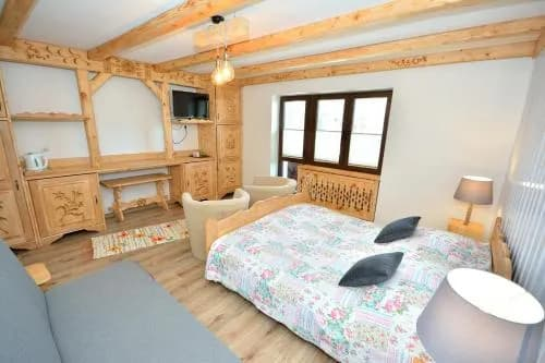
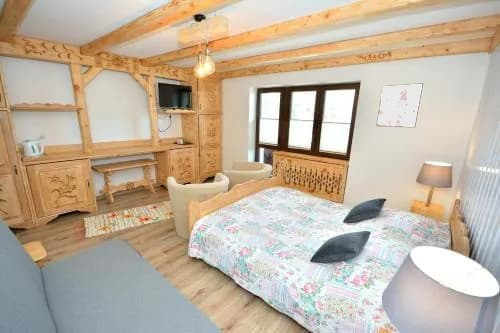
+ wall art [375,82,424,128]
